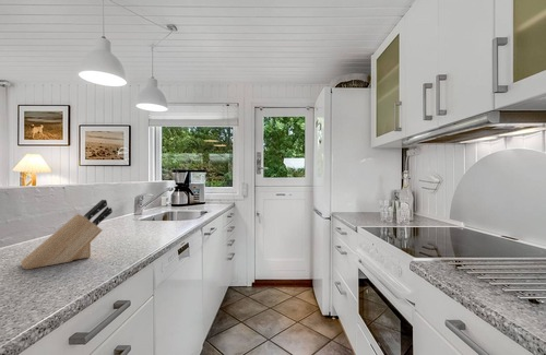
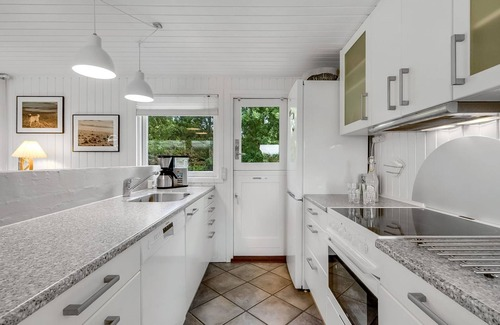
- knife block [20,199,114,271]
